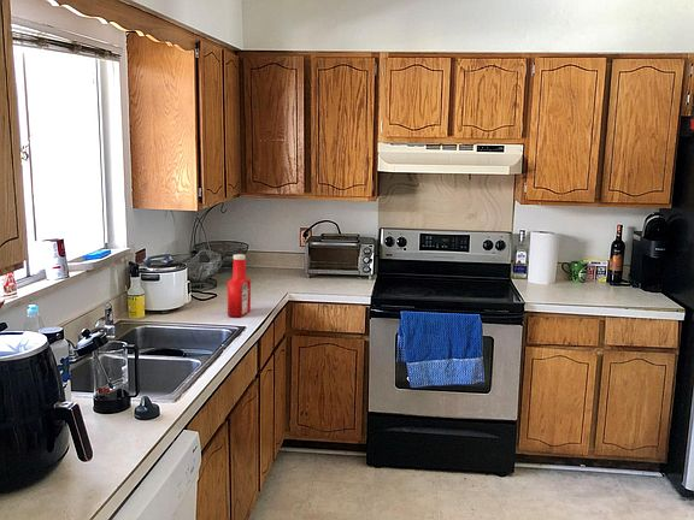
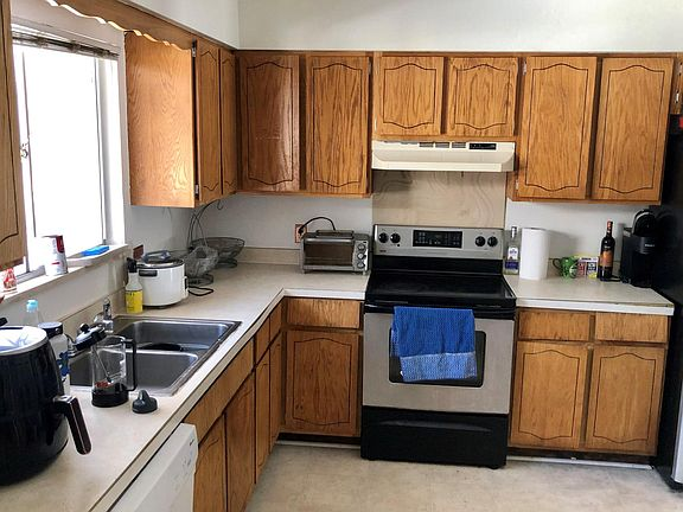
- soap bottle [227,253,252,318]
